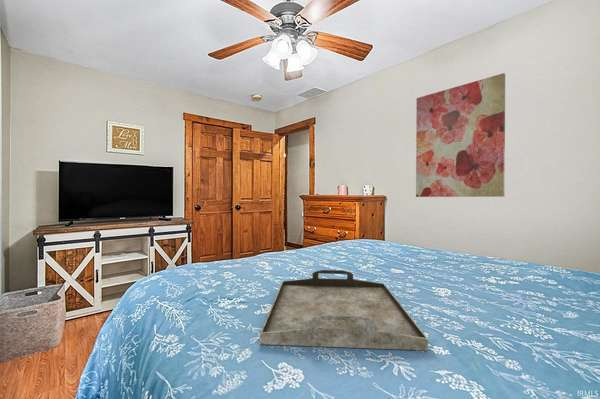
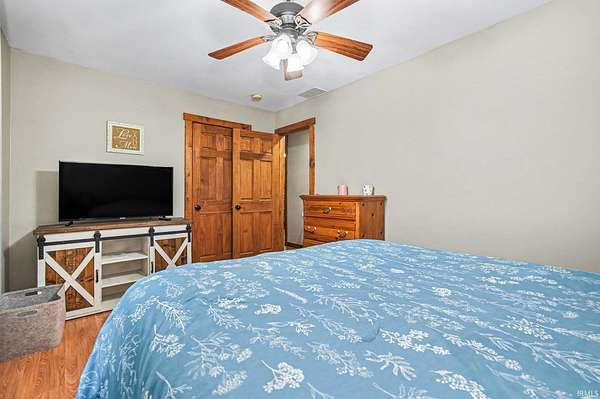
- wall art [415,72,506,198]
- serving tray [259,269,429,351]
